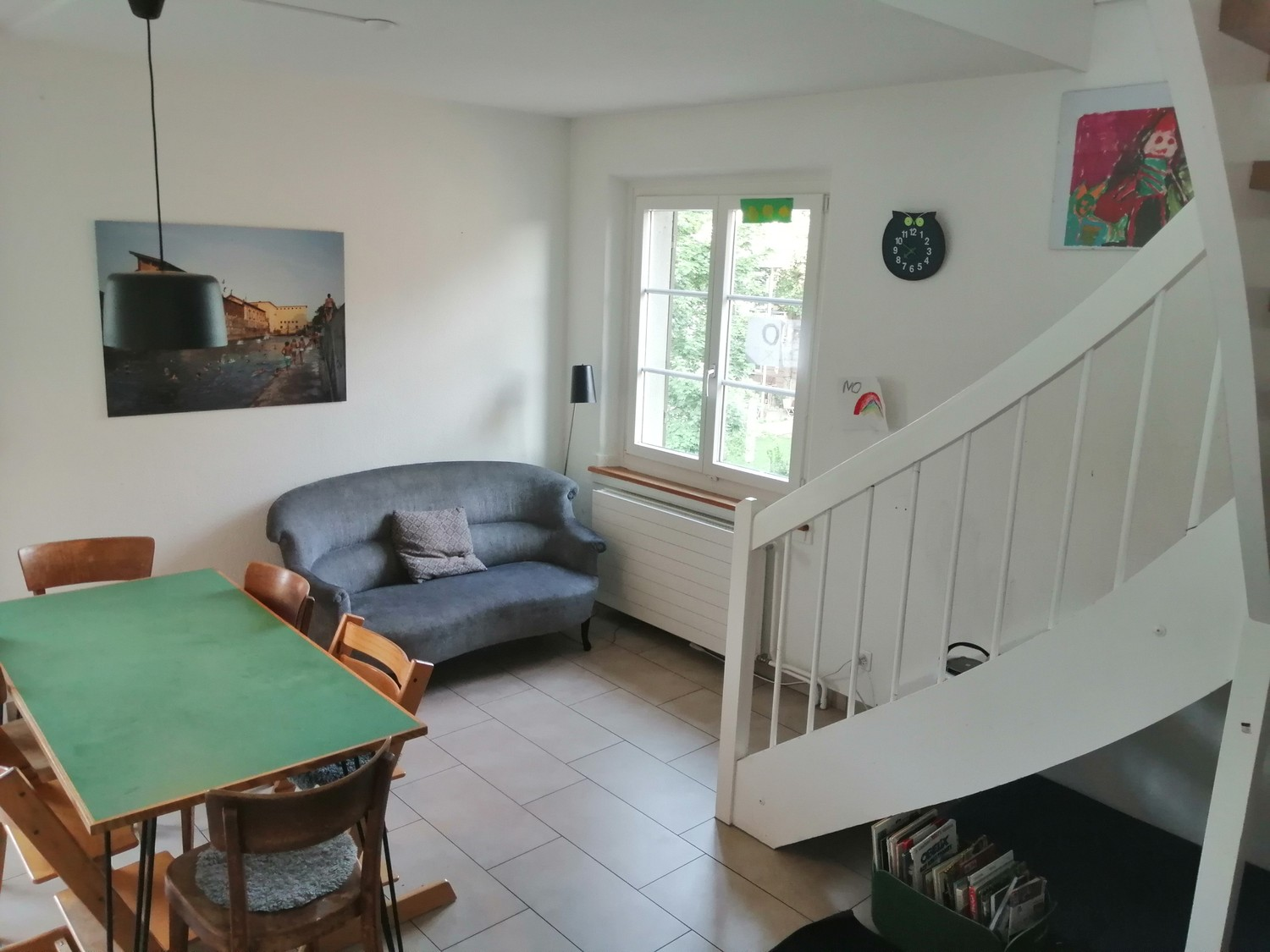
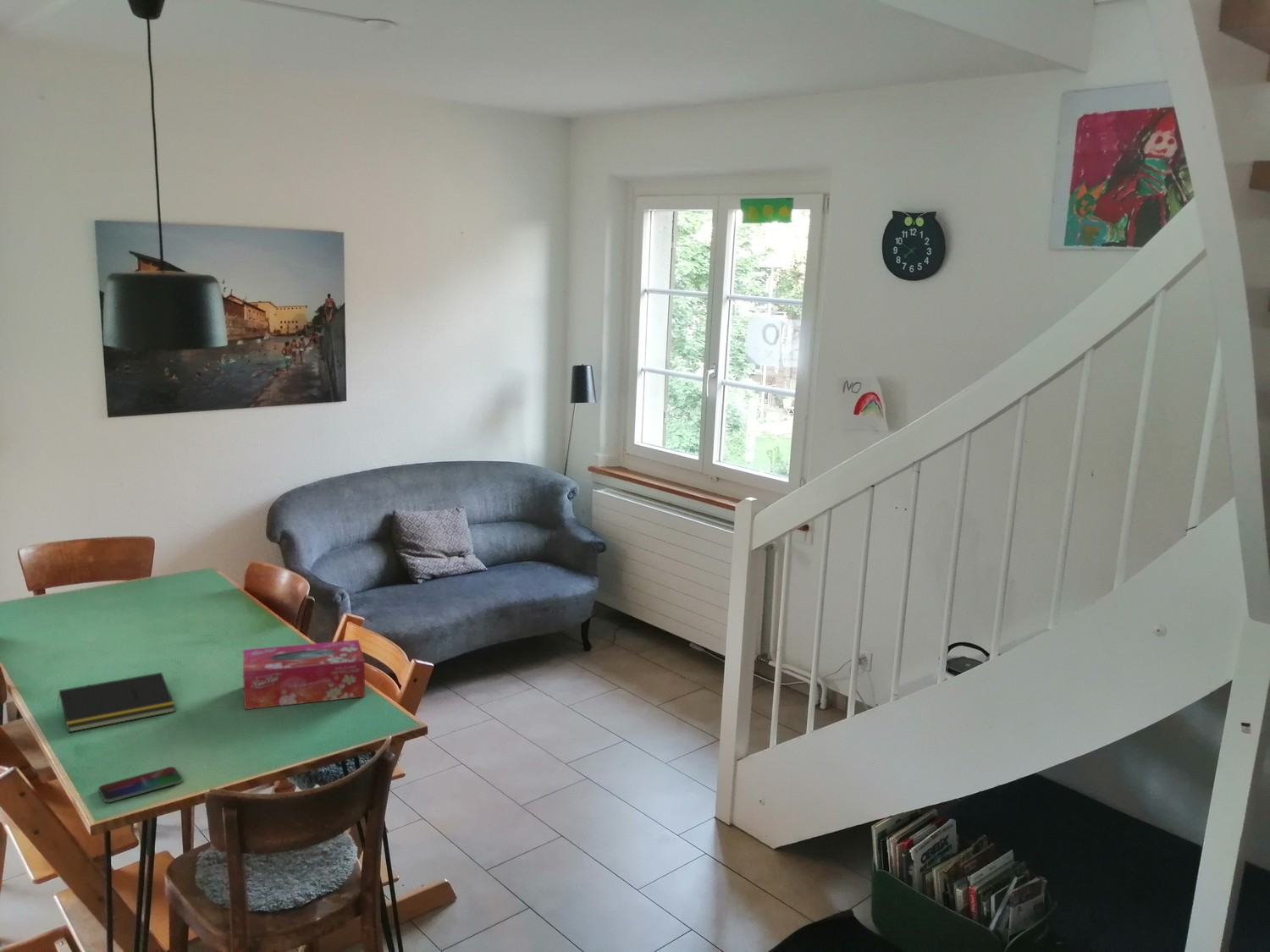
+ smartphone [97,766,183,803]
+ notepad [57,672,176,734]
+ tissue box [242,639,366,710]
